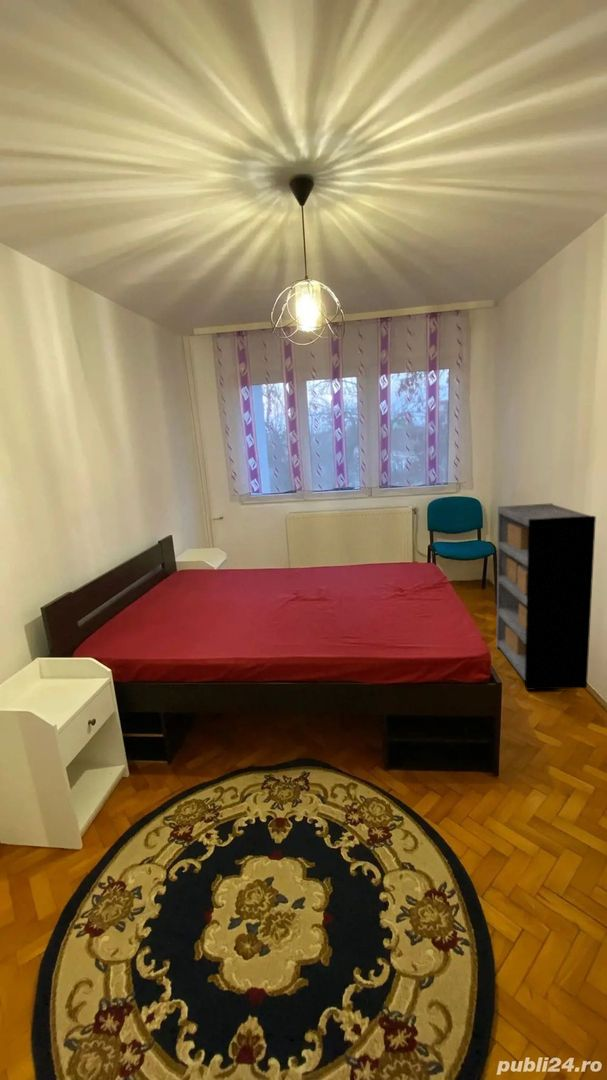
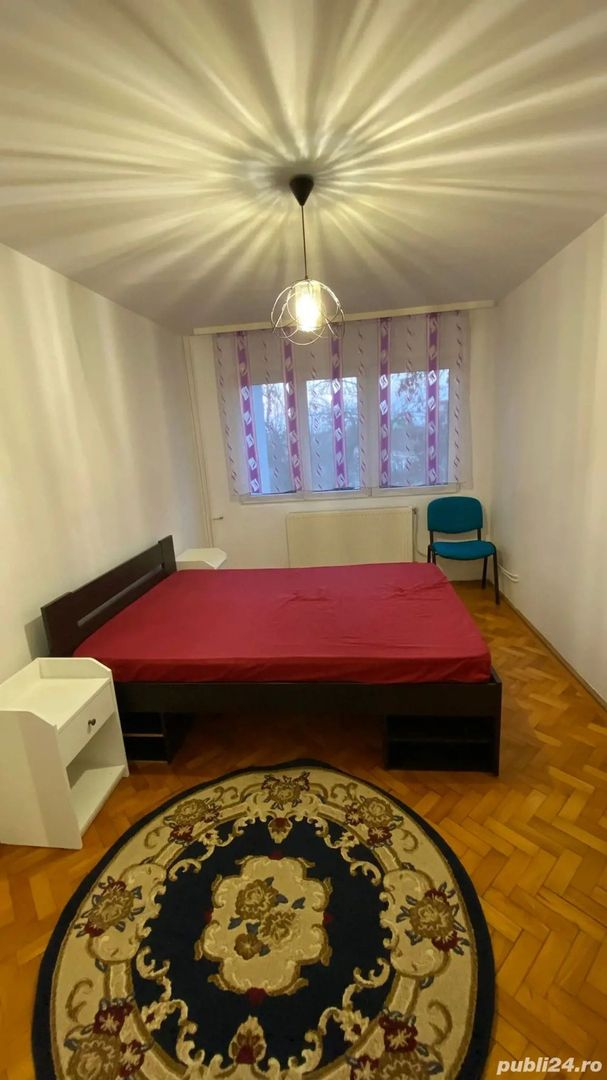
- shelving unit [496,502,597,691]
